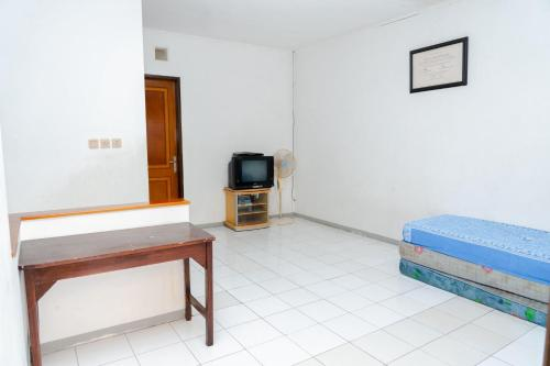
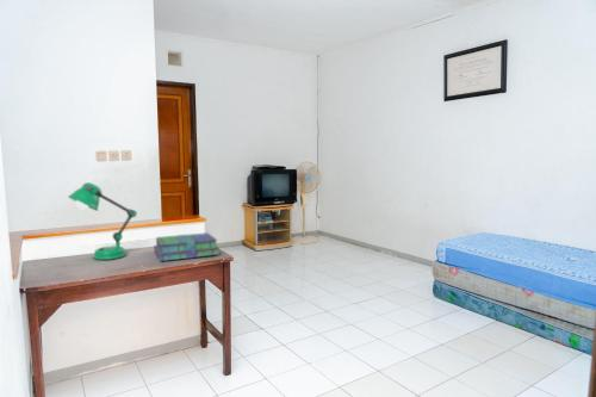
+ desk lamp [67,181,138,261]
+ stack of books [153,231,221,262]
